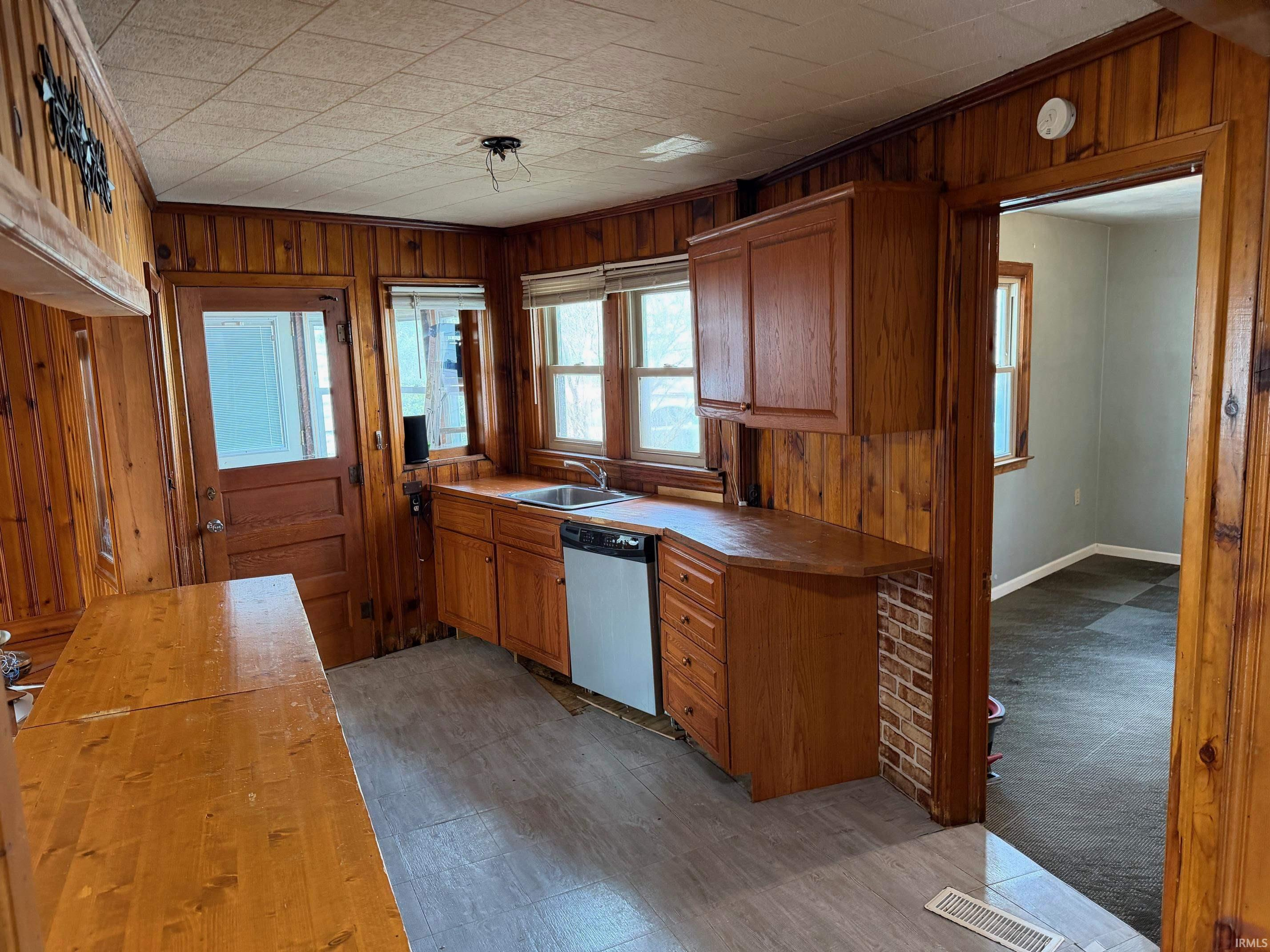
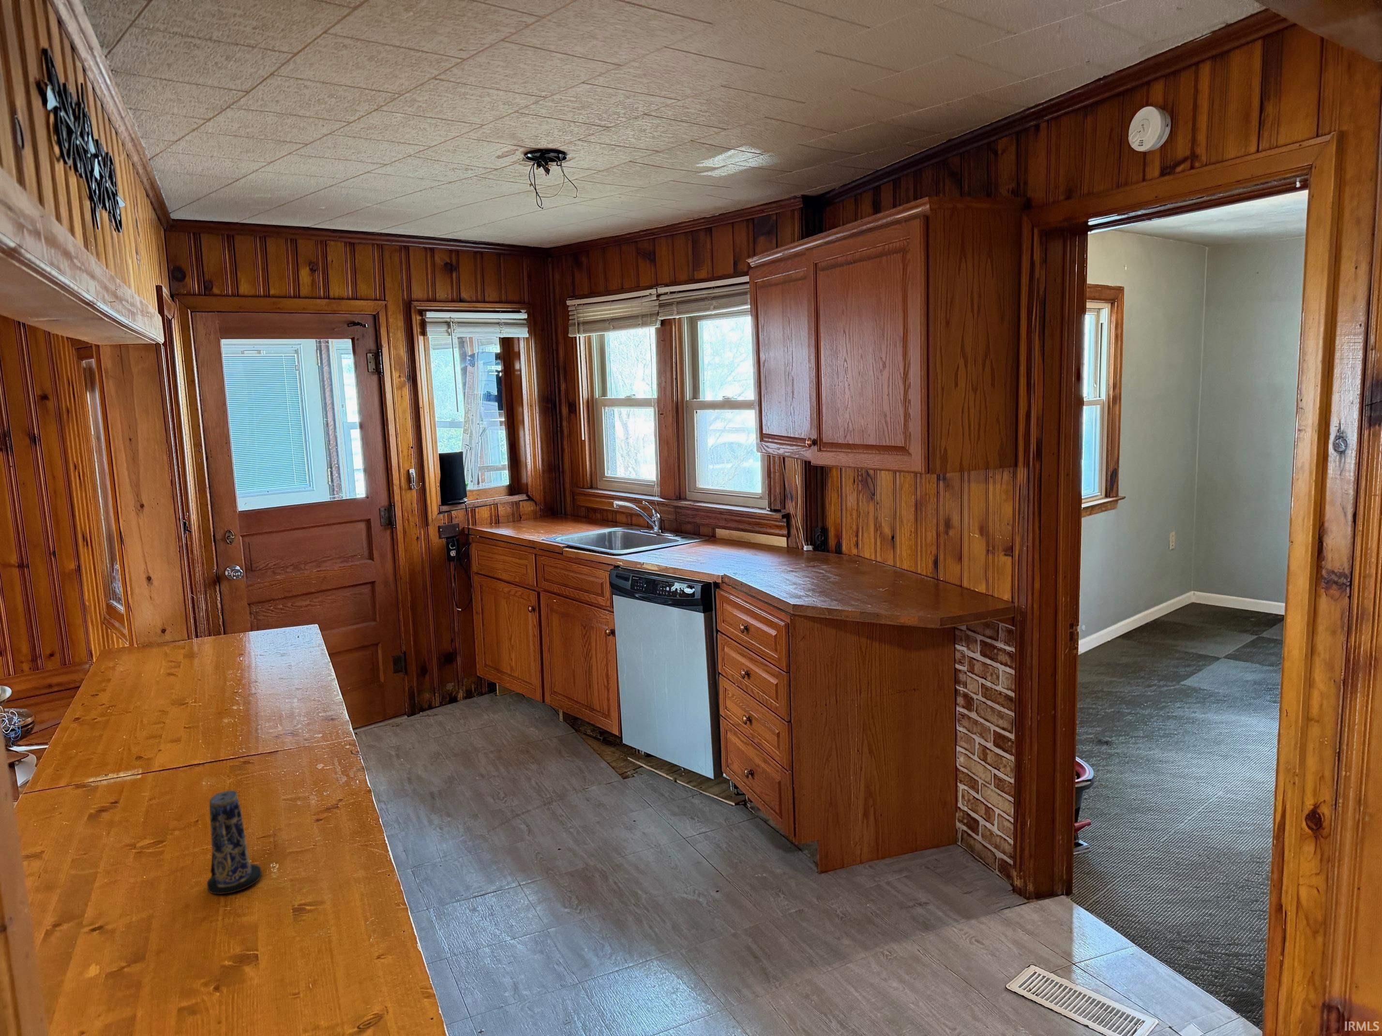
+ candle [207,790,262,895]
